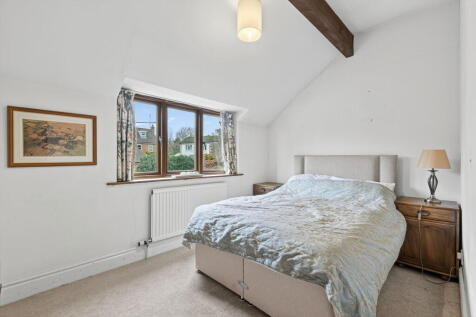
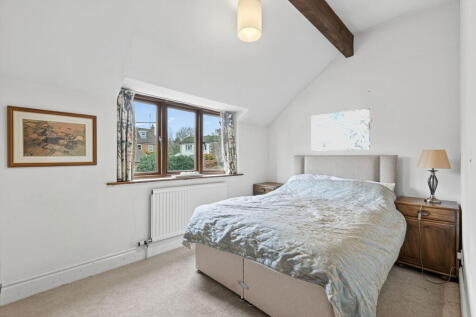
+ wall art [310,107,371,152]
